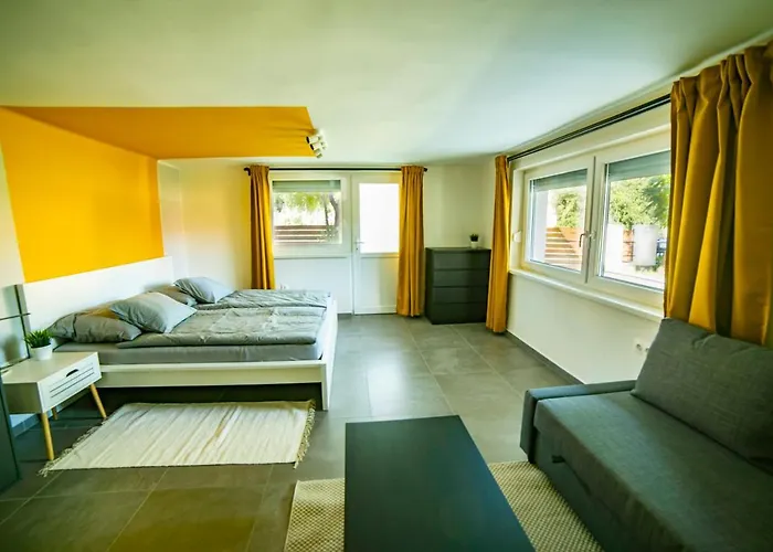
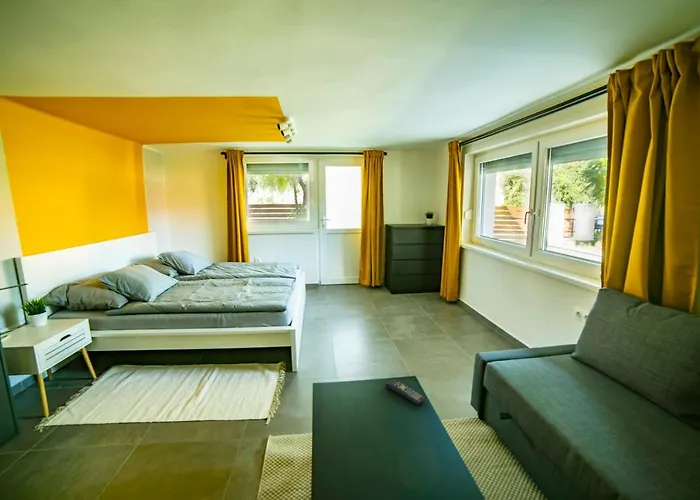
+ remote control [384,378,427,406]
